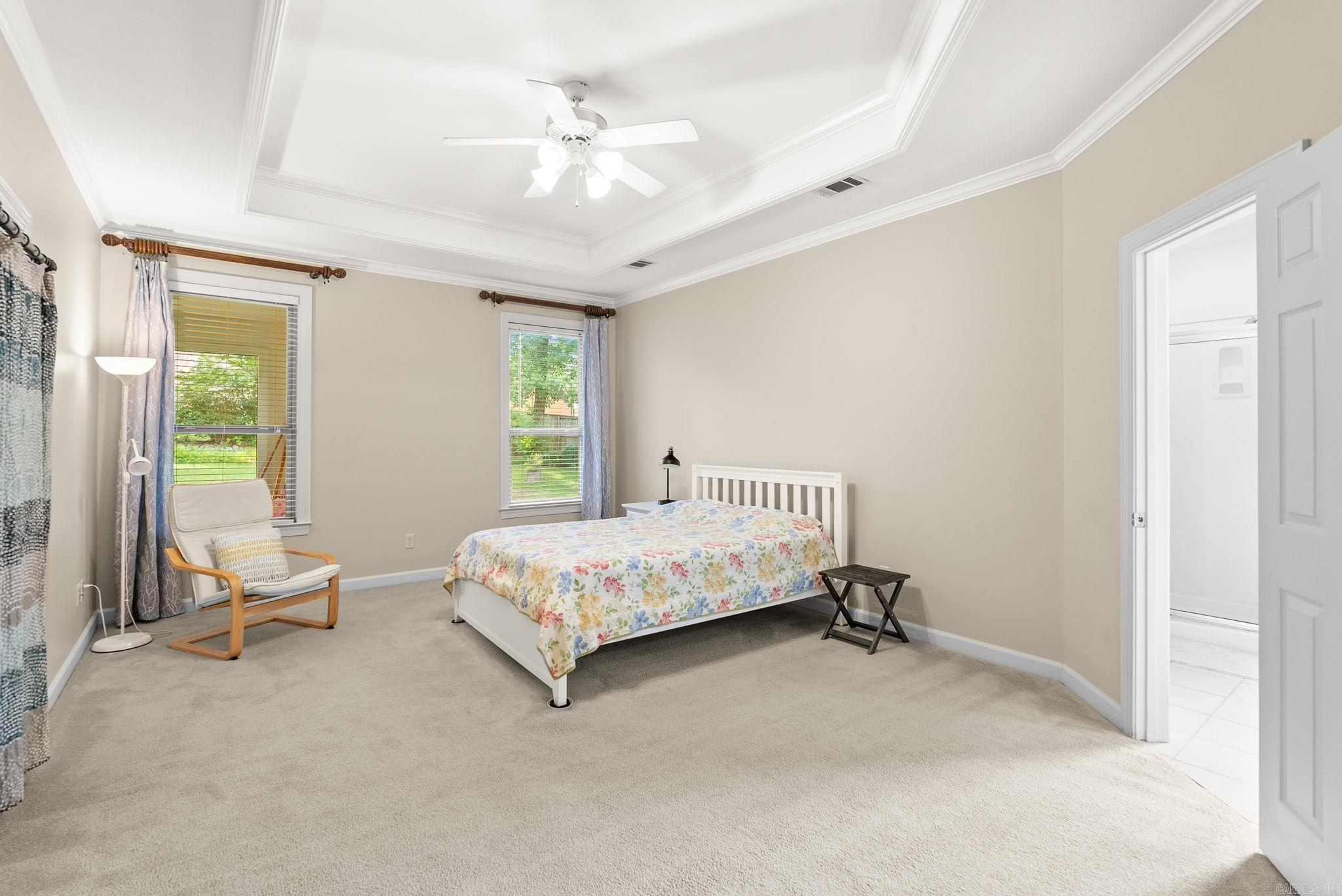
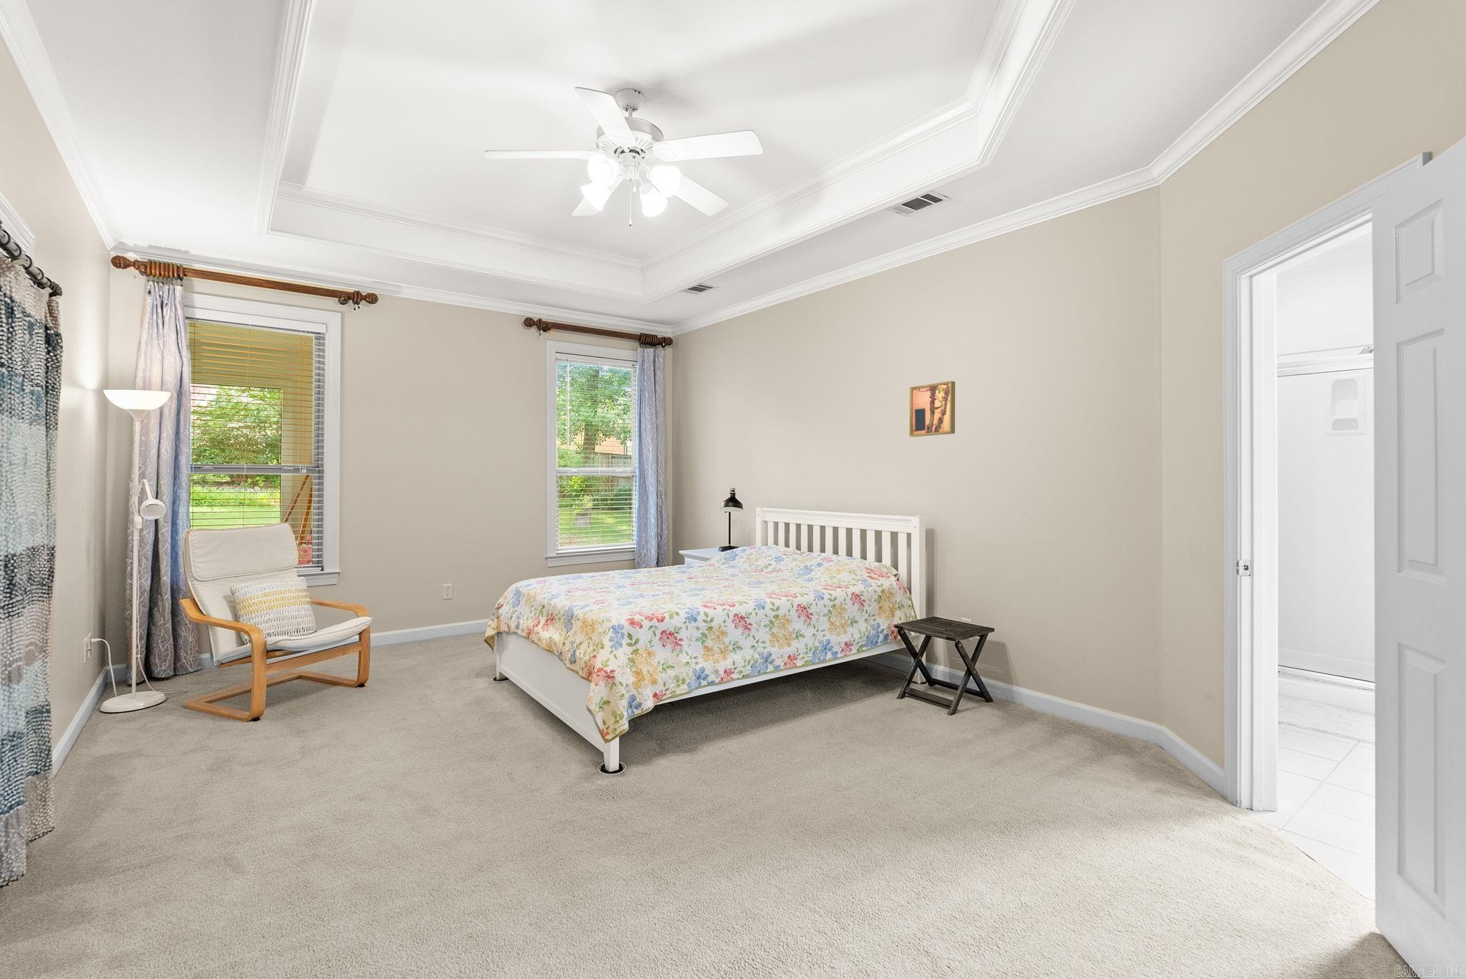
+ wall art [909,380,956,437]
